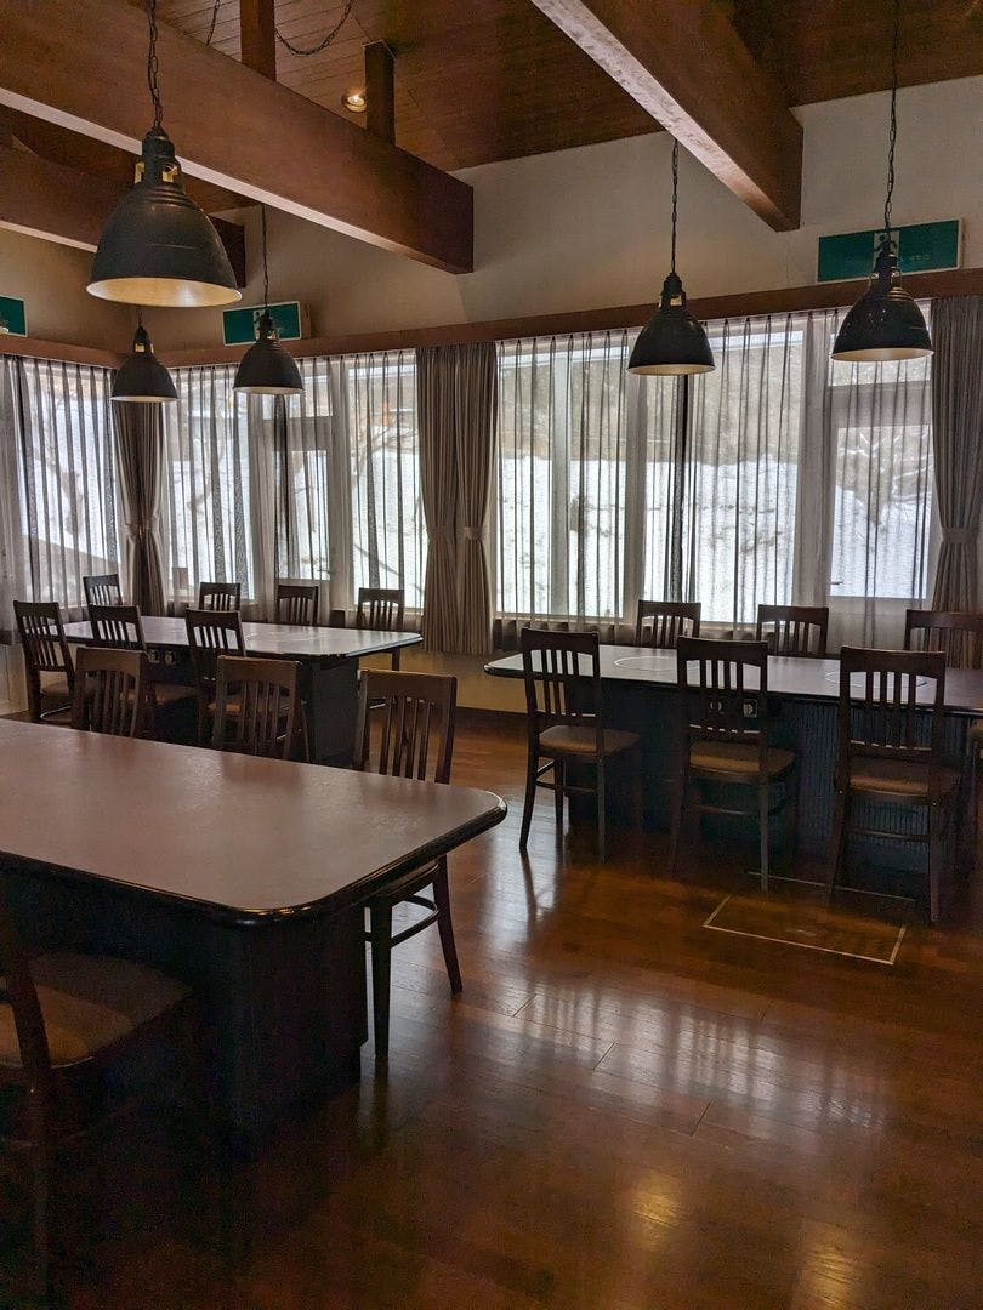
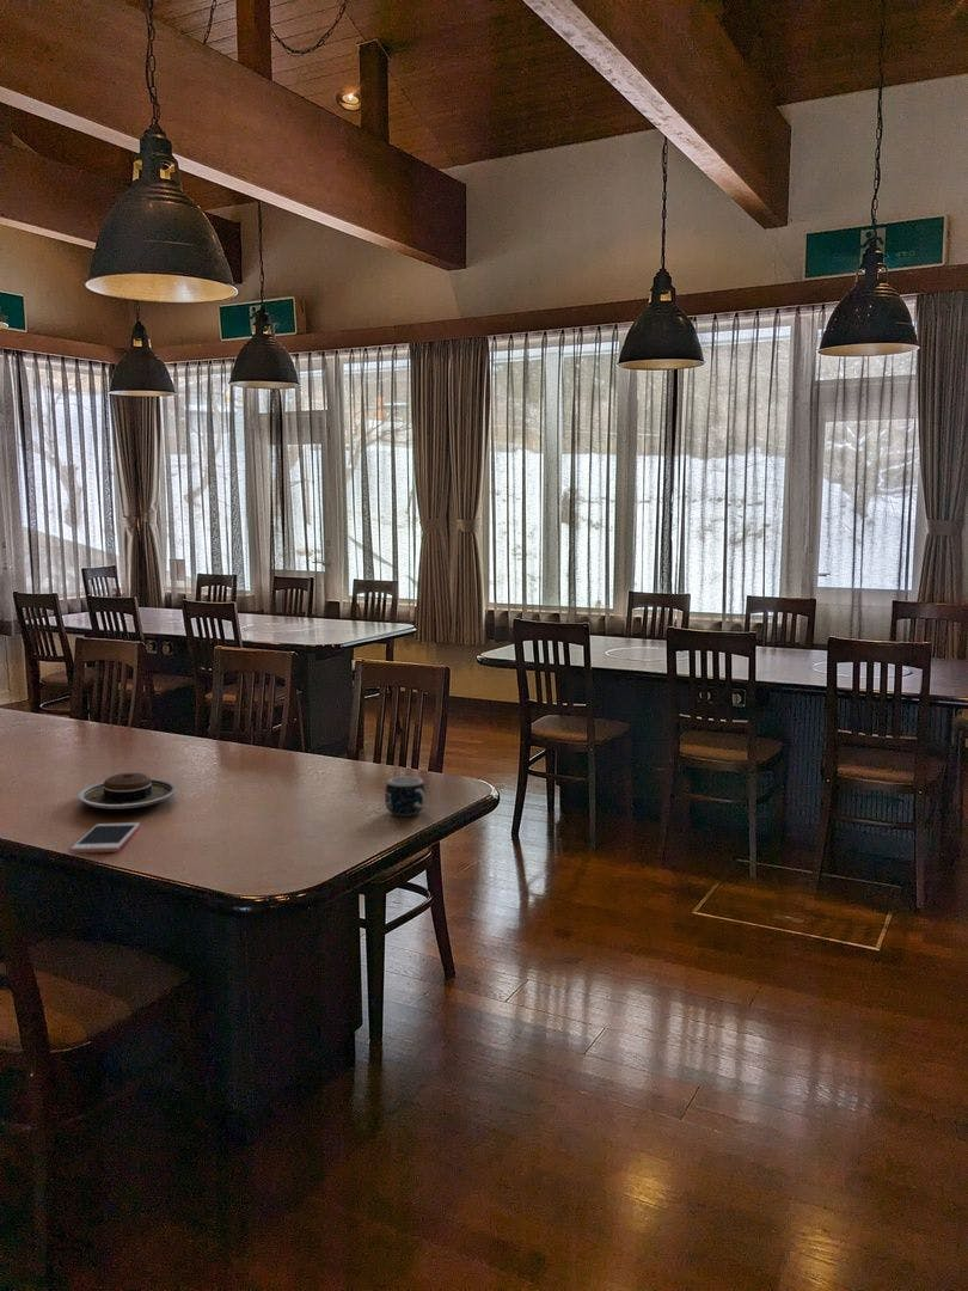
+ cell phone [69,821,141,853]
+ mug [384,776,427,816]
+ plate [78,772,177,810]
